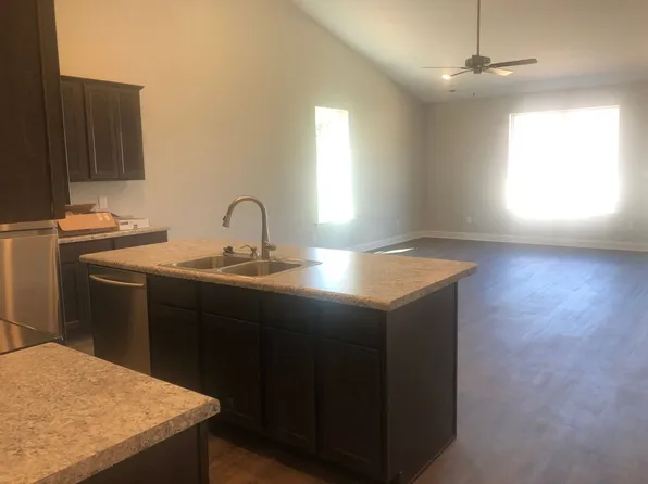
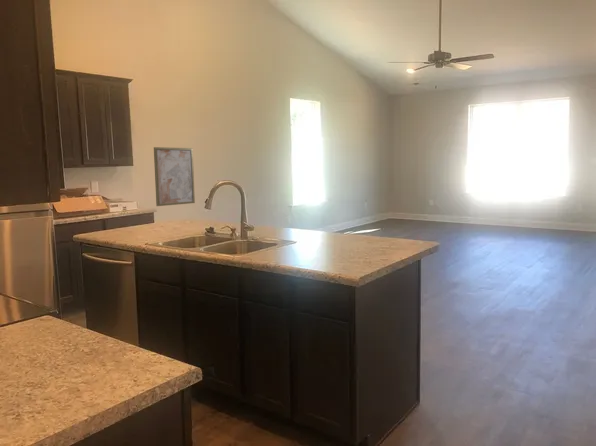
+ wall art [153,146,196,207]
